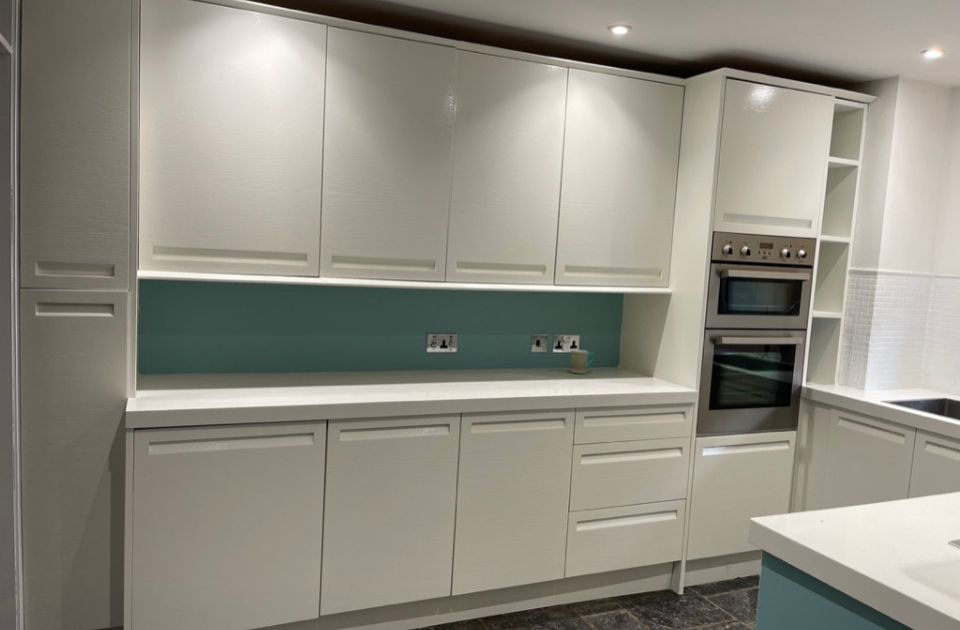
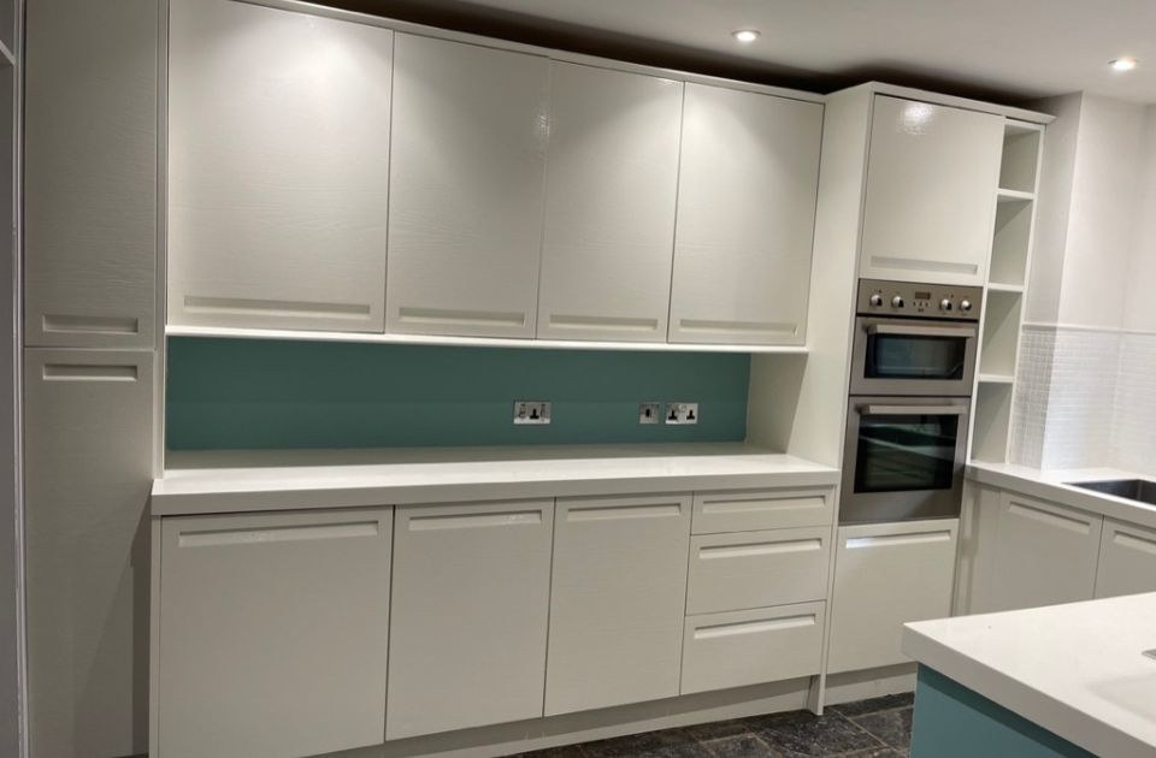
- mug [569,349,595,374]
